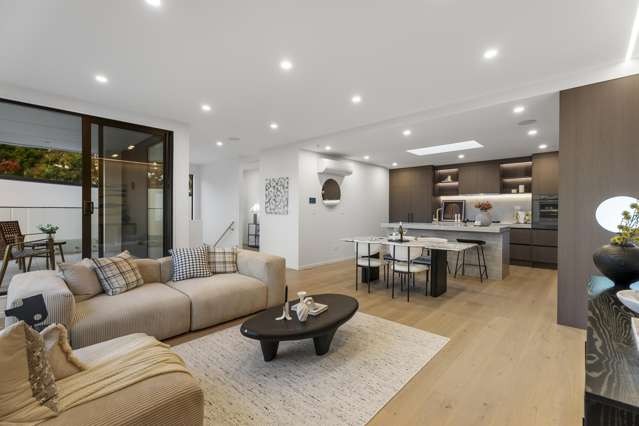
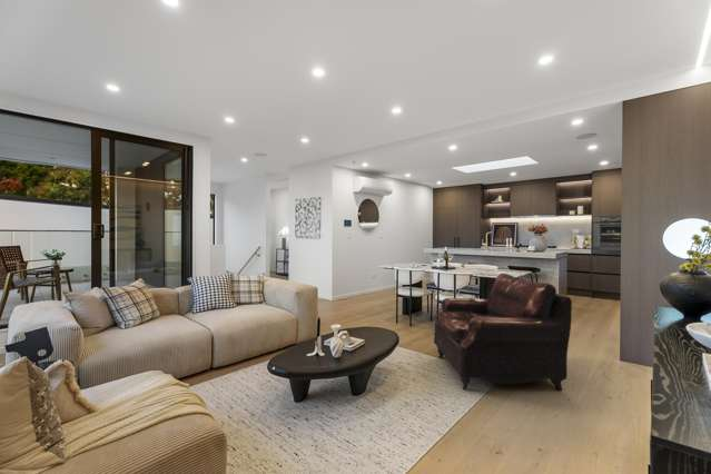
+ leather [433,273,573,392]
